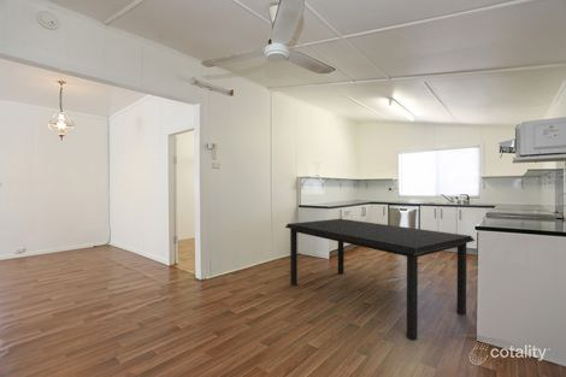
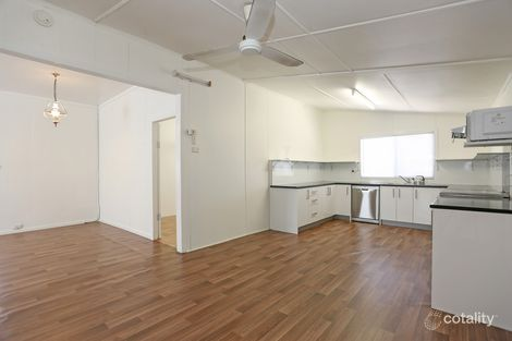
- dining table [284,218,477,342]
